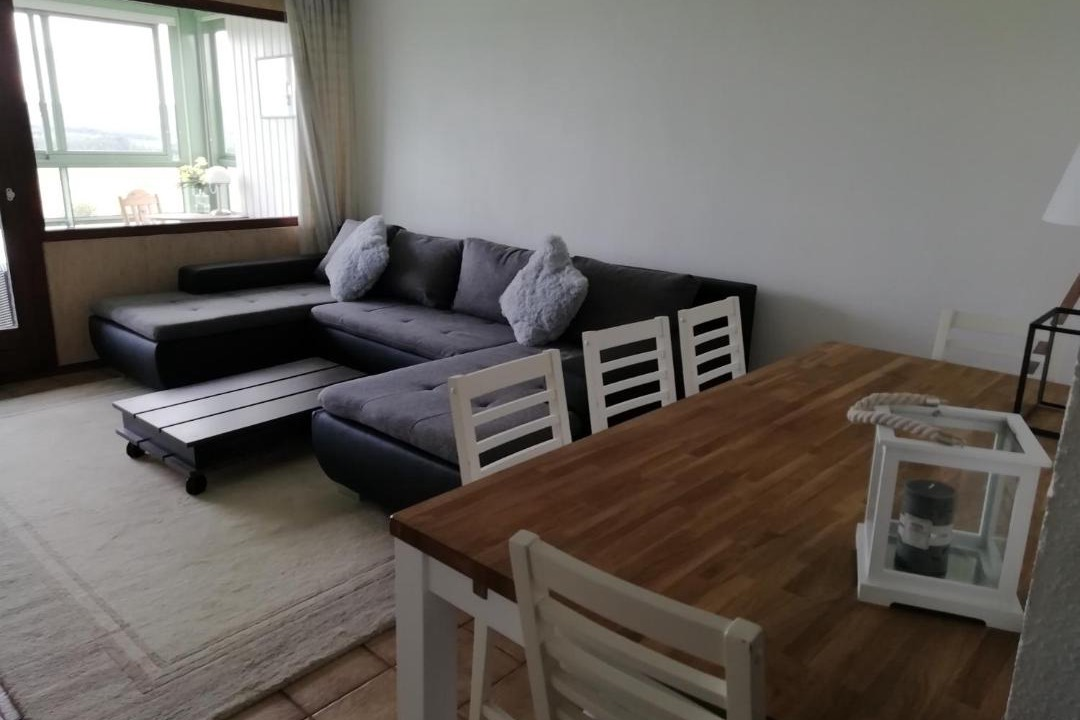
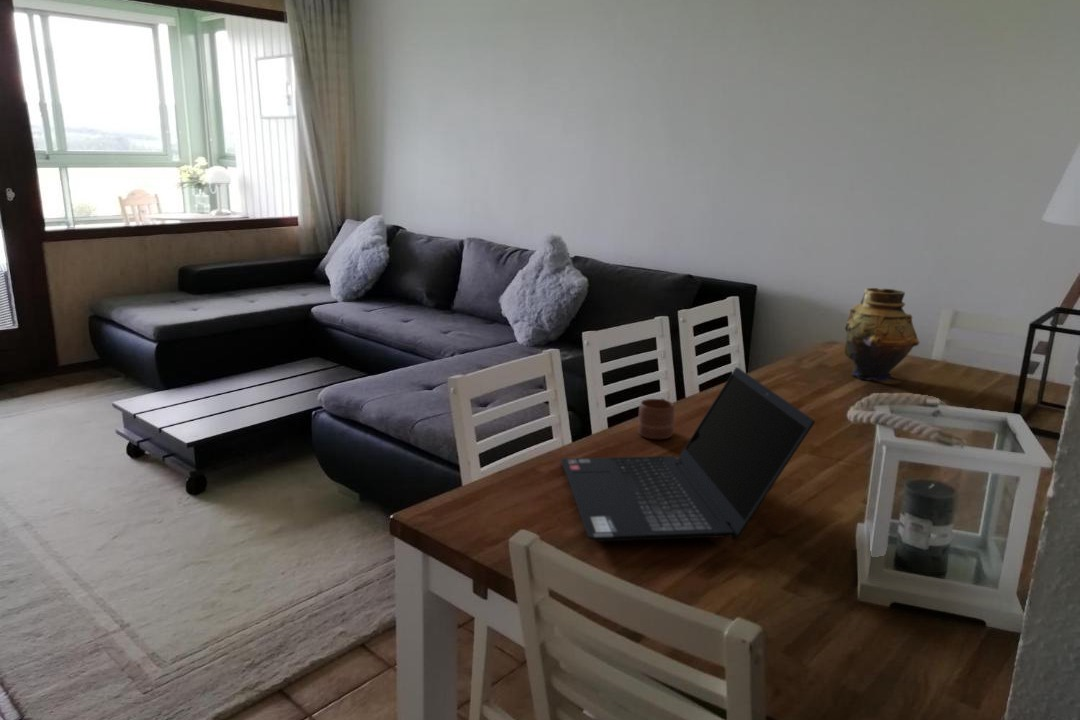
+ vase [844,287,920,381]
+ laptop computer [560,366,816,543]
+ mug [637,397,675,440]
